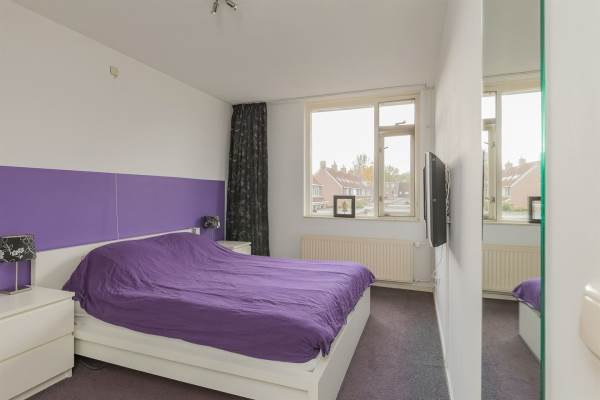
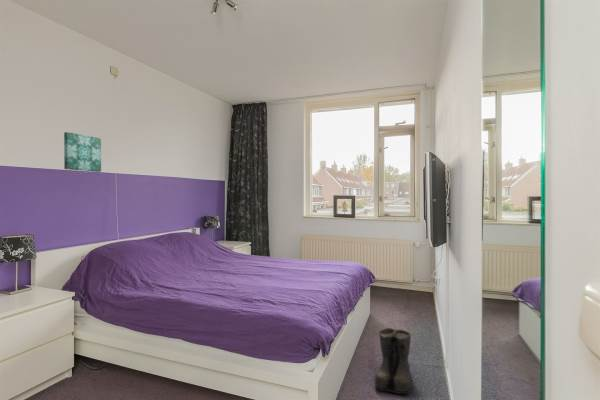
+ boots [374,327,413,395]
+ wall art [63,131,102,173]
